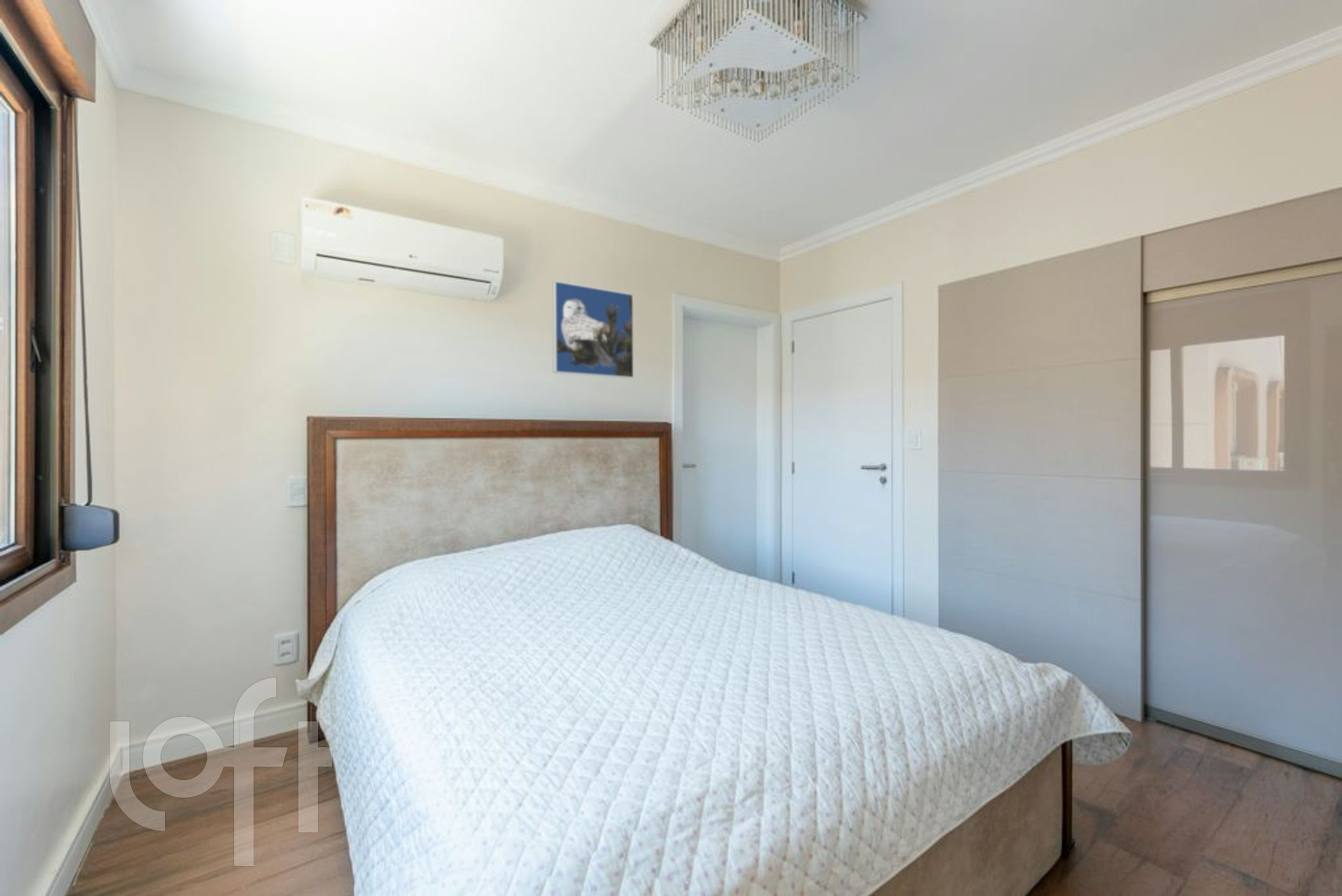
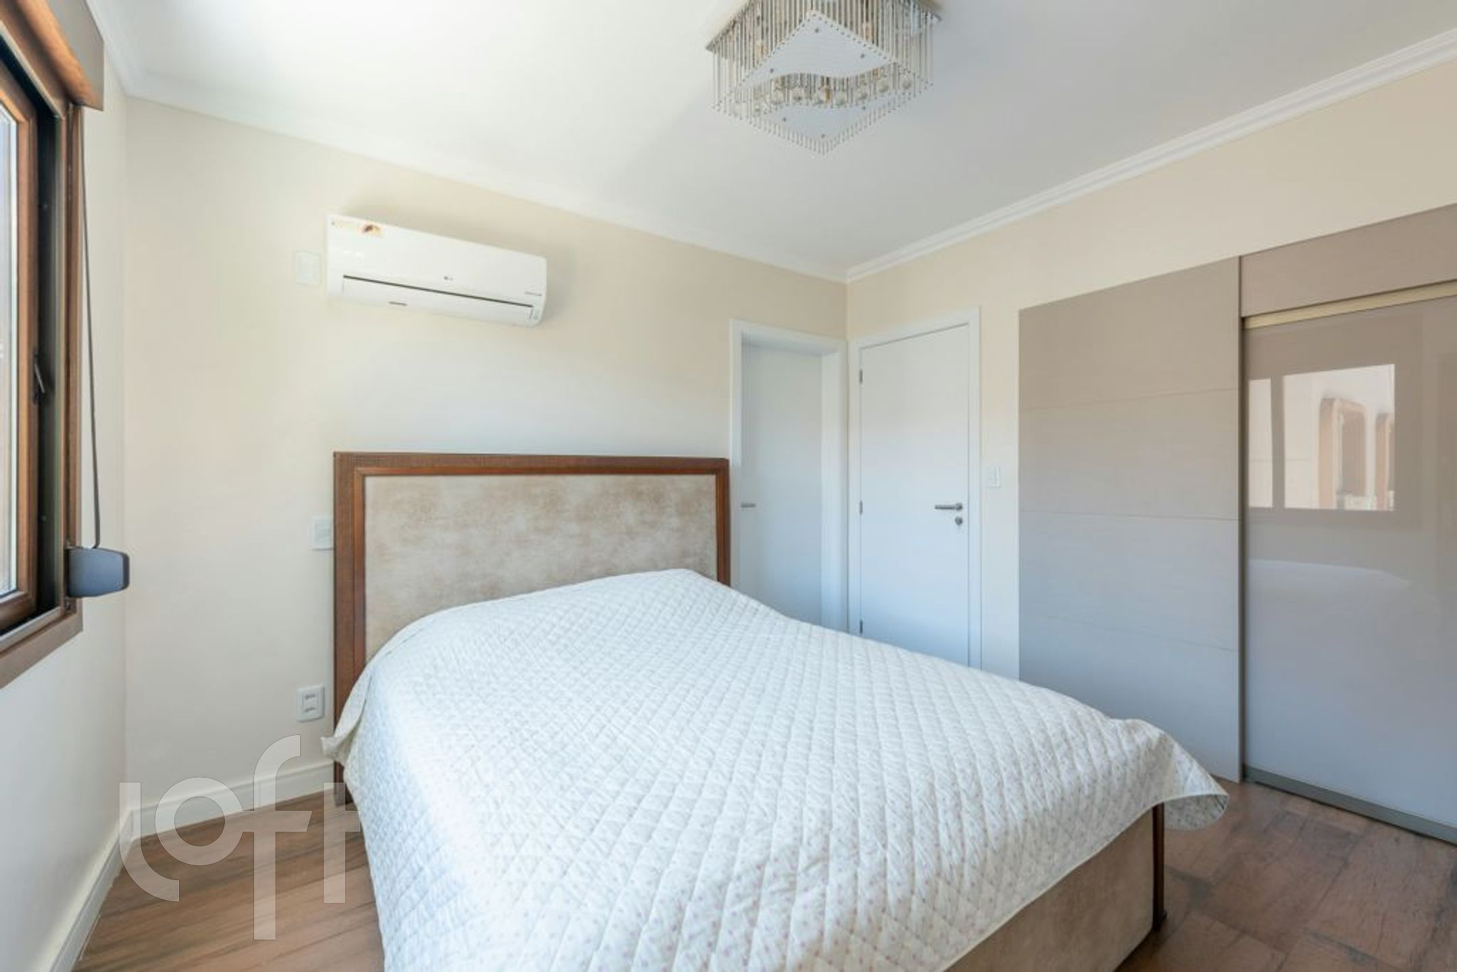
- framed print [552,281,634,379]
